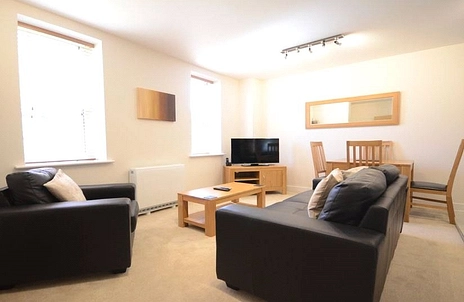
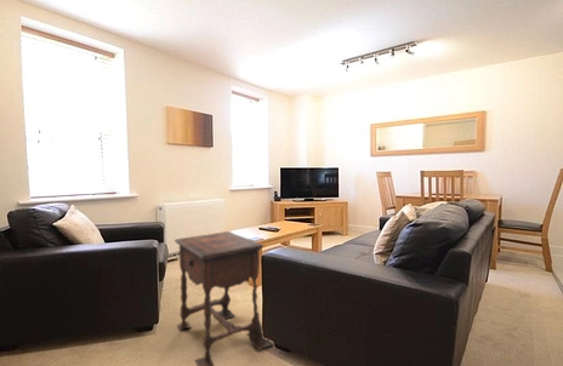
+ side table [174,230,275,366]
